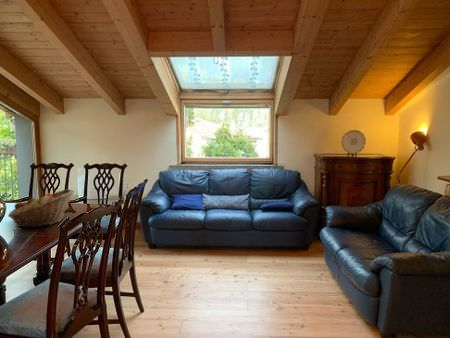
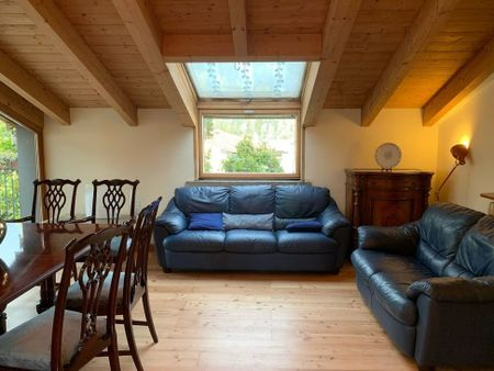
- fruit basket [7,188,75,228]
